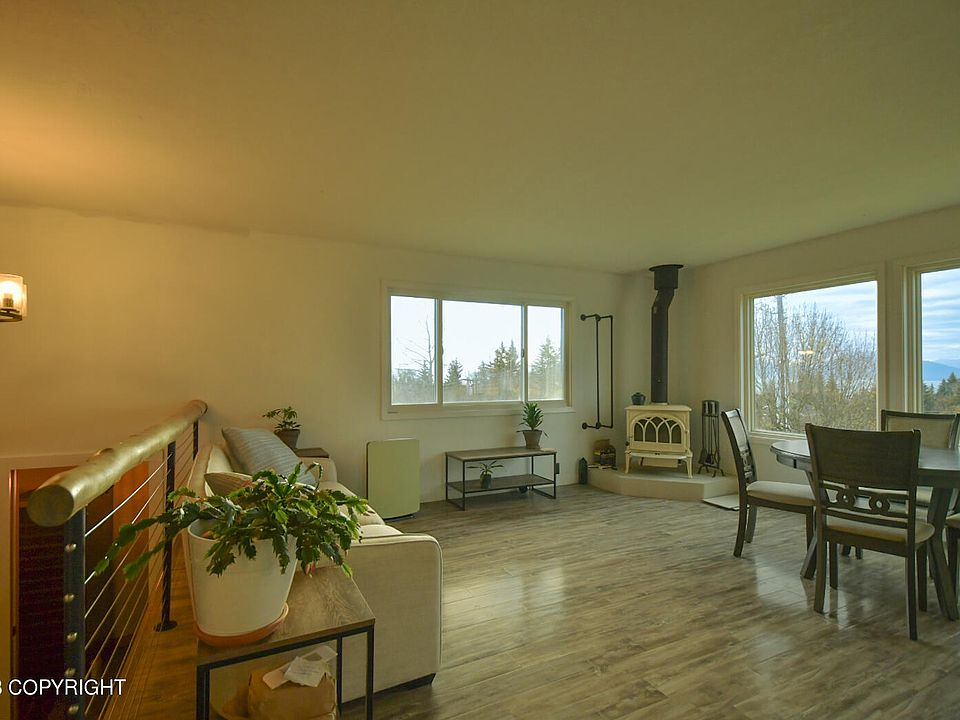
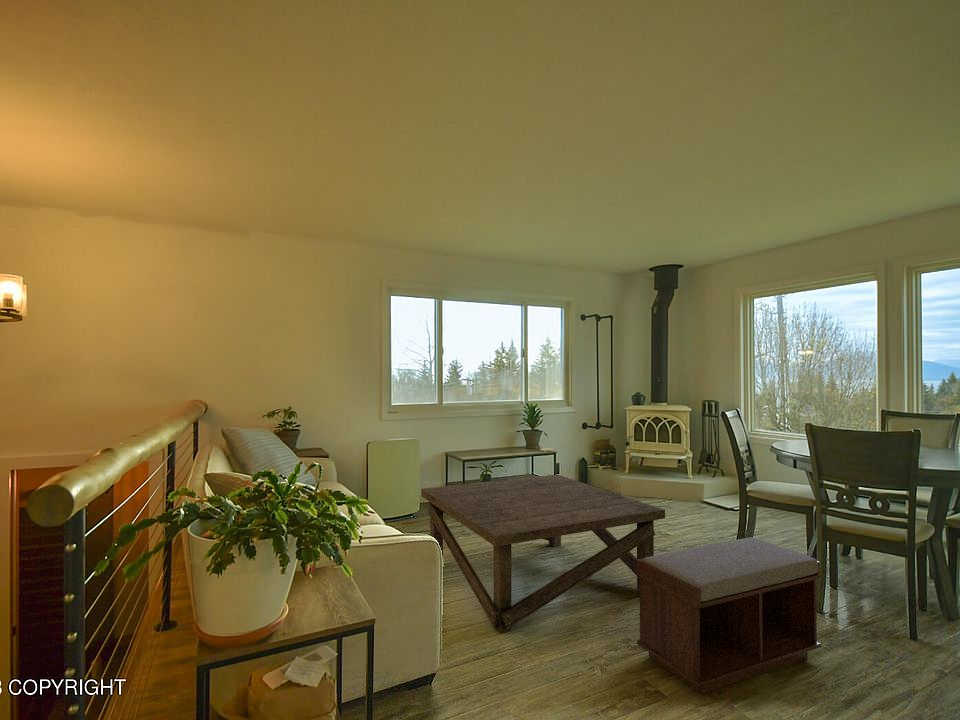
+ bench [636,536,822,695]
+ coffee table [420,474,666,634]
